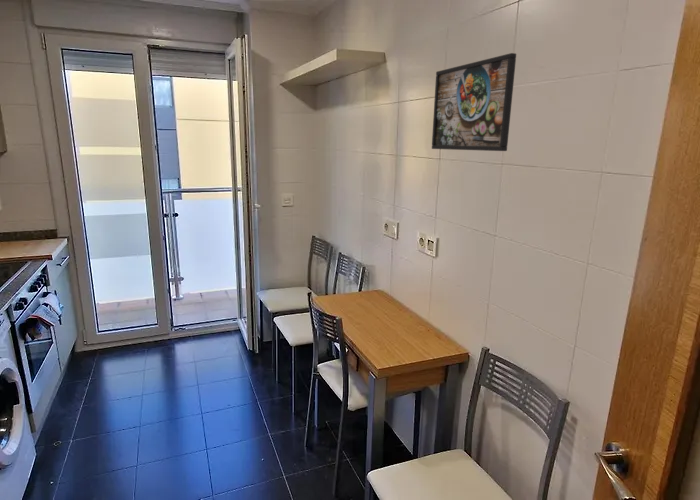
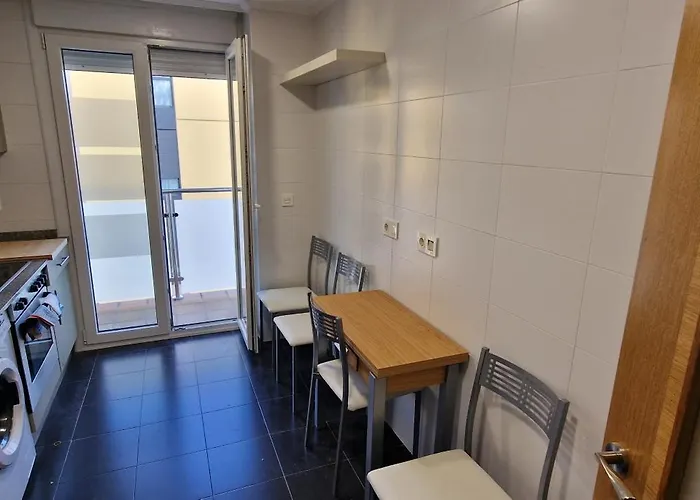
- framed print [431,52,517,152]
